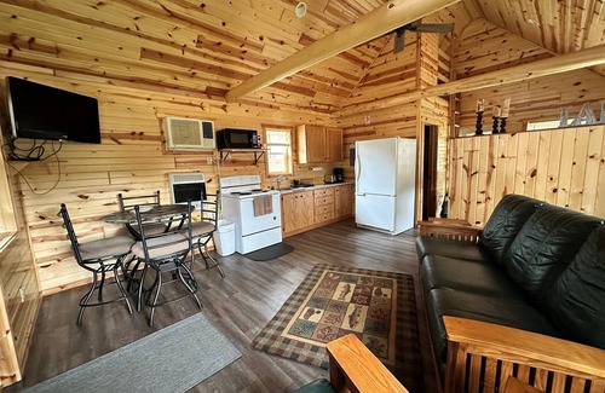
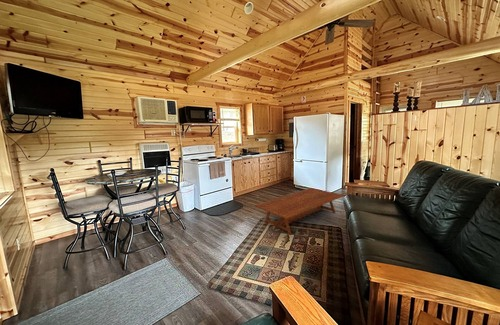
+ coffee table [253,187,345,236]
